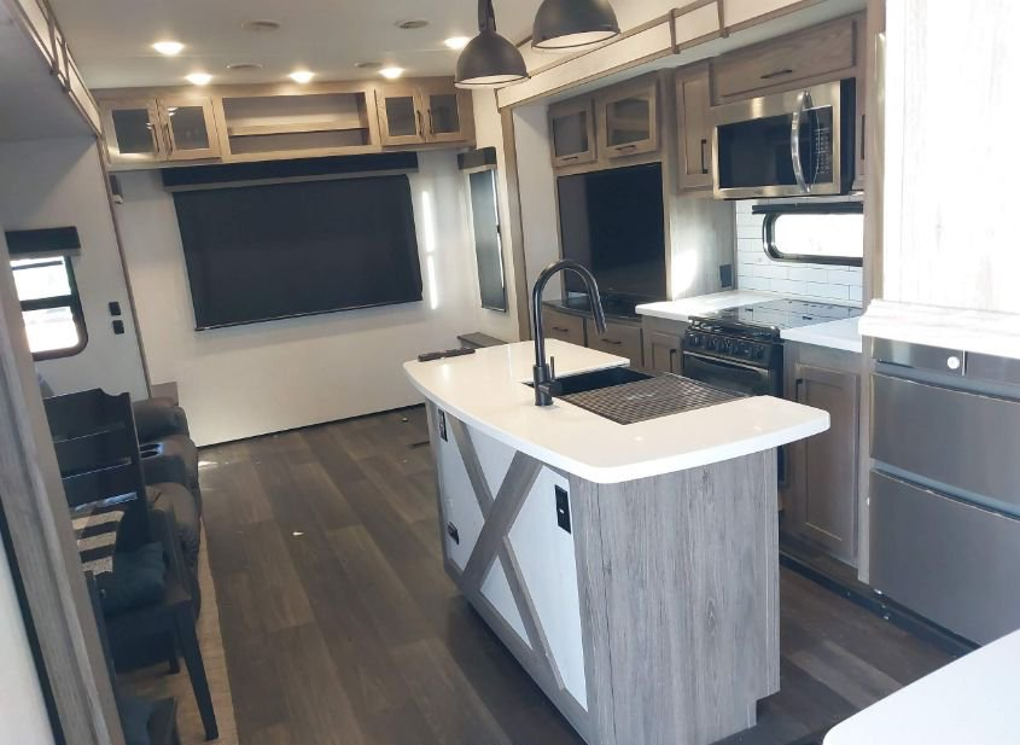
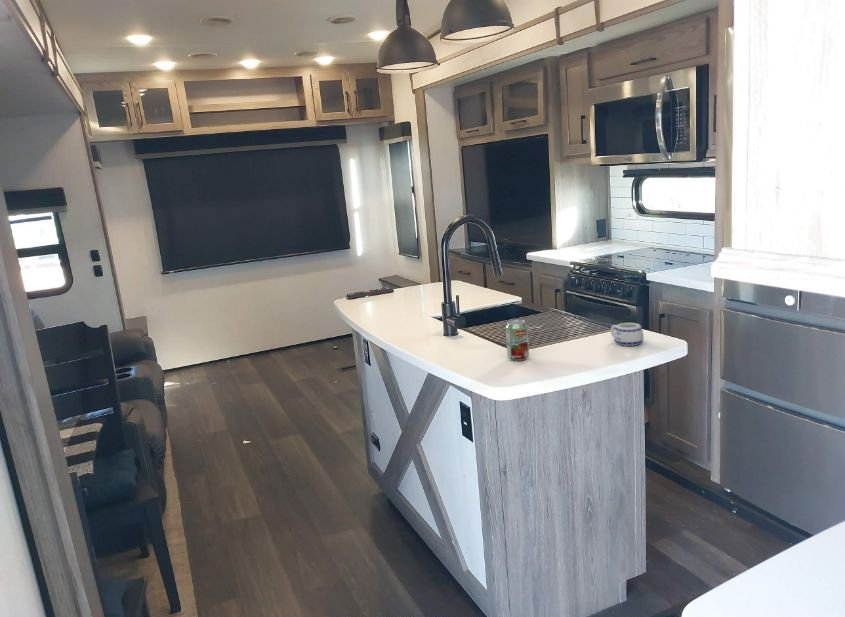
+ beverage can [505,319,530,362]
+ mug [610,322,645,347]
